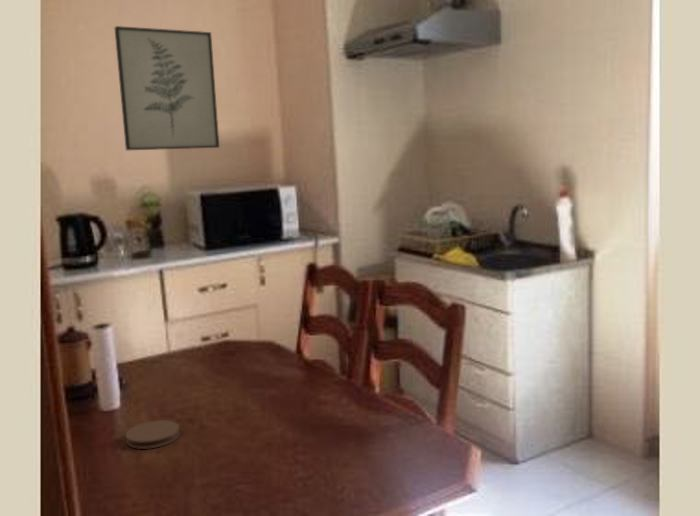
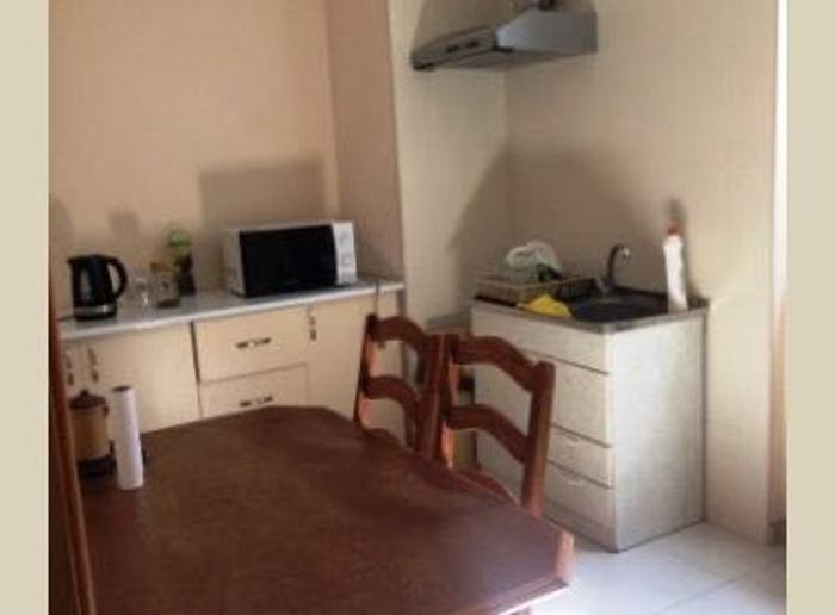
- coaster [124,419,181,450]
- wall art [114,25,220,151]
